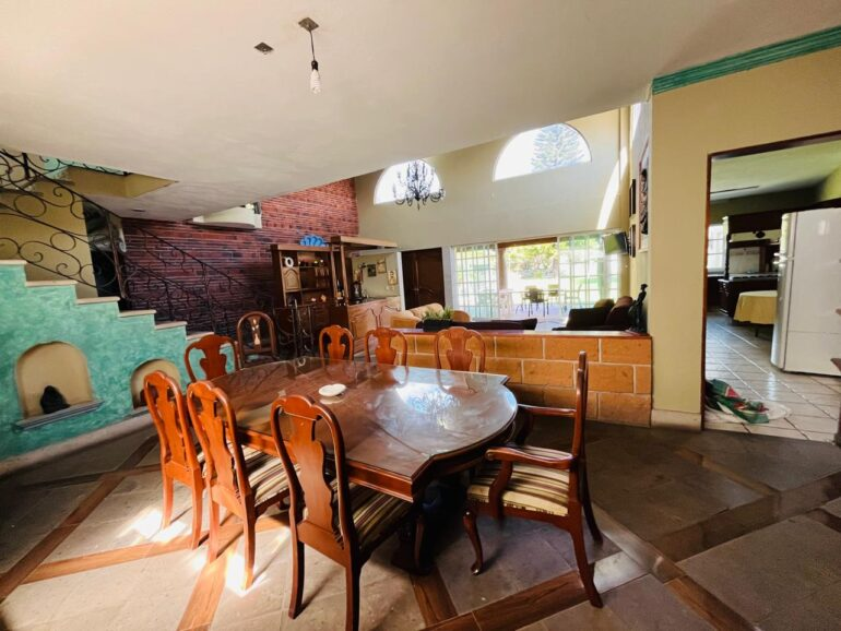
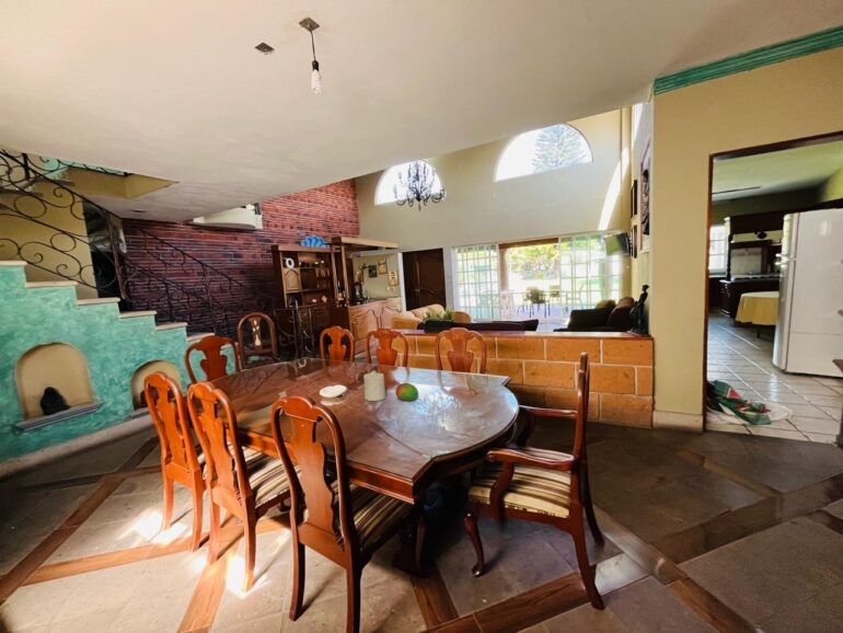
+ candle [362,370,386,402]
+ fruit [394,382,419,402]
